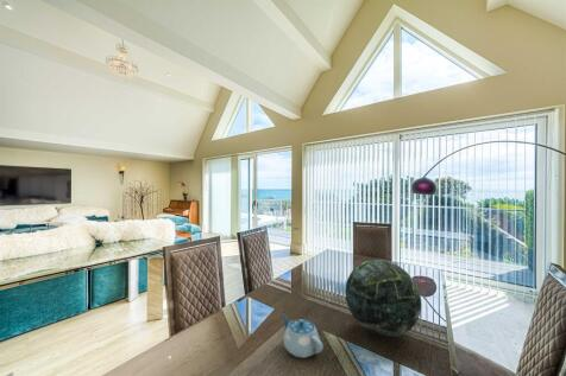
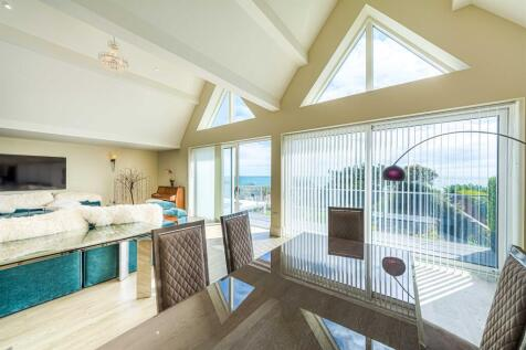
- decorative orb [344,259,422,338]
- chinaware [281,312,325,359]
